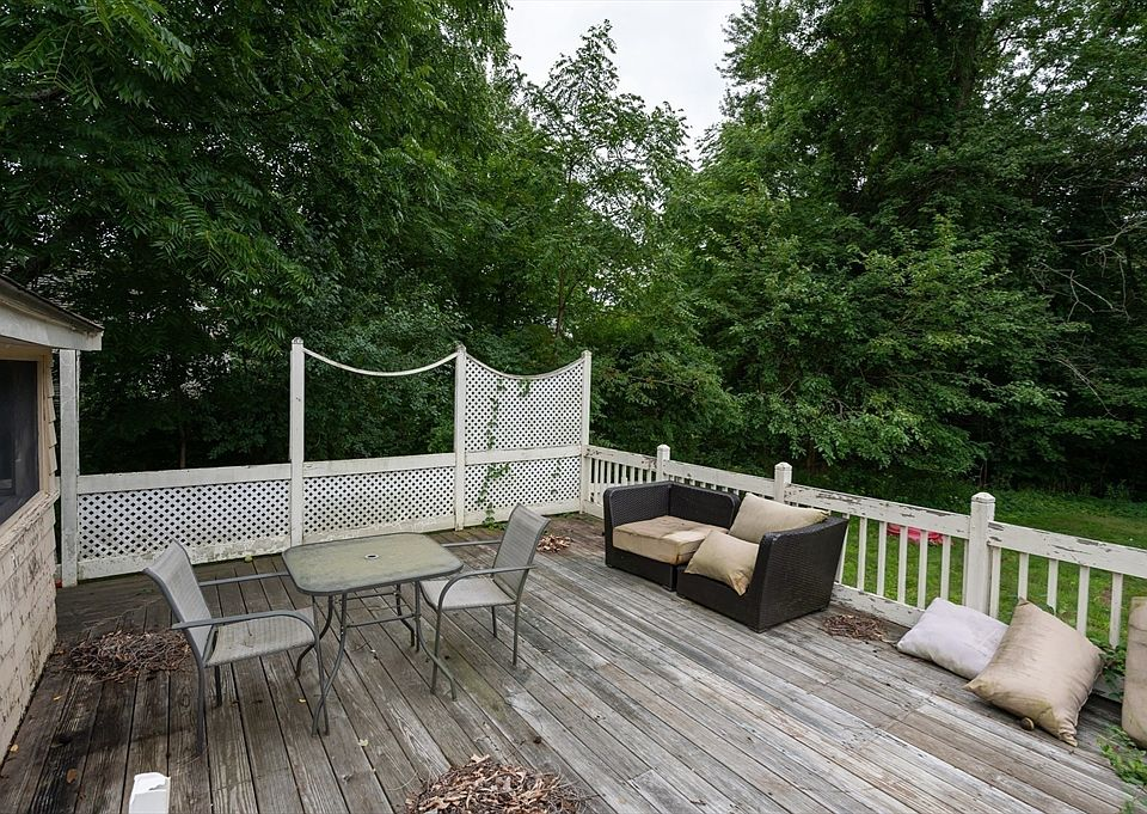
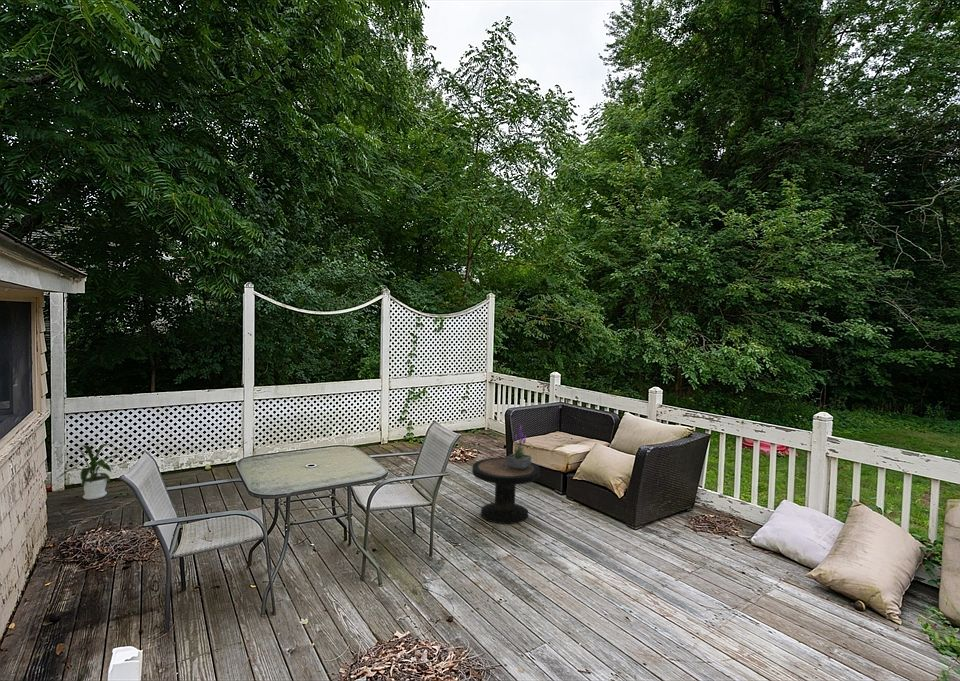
+ house plant [54,442,124,501]
+ potted plant [506,425,532,470]
+ side table [471,456,541,525]
